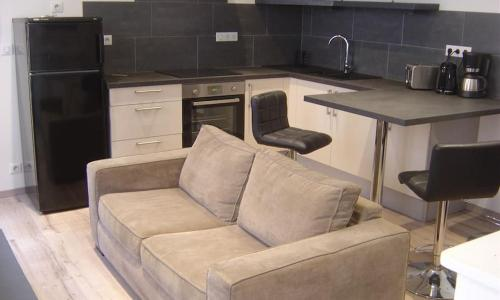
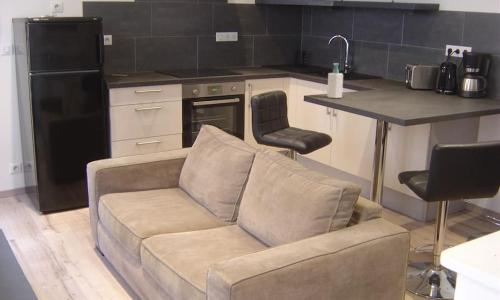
+ soap bottle [326,62,344,99]
